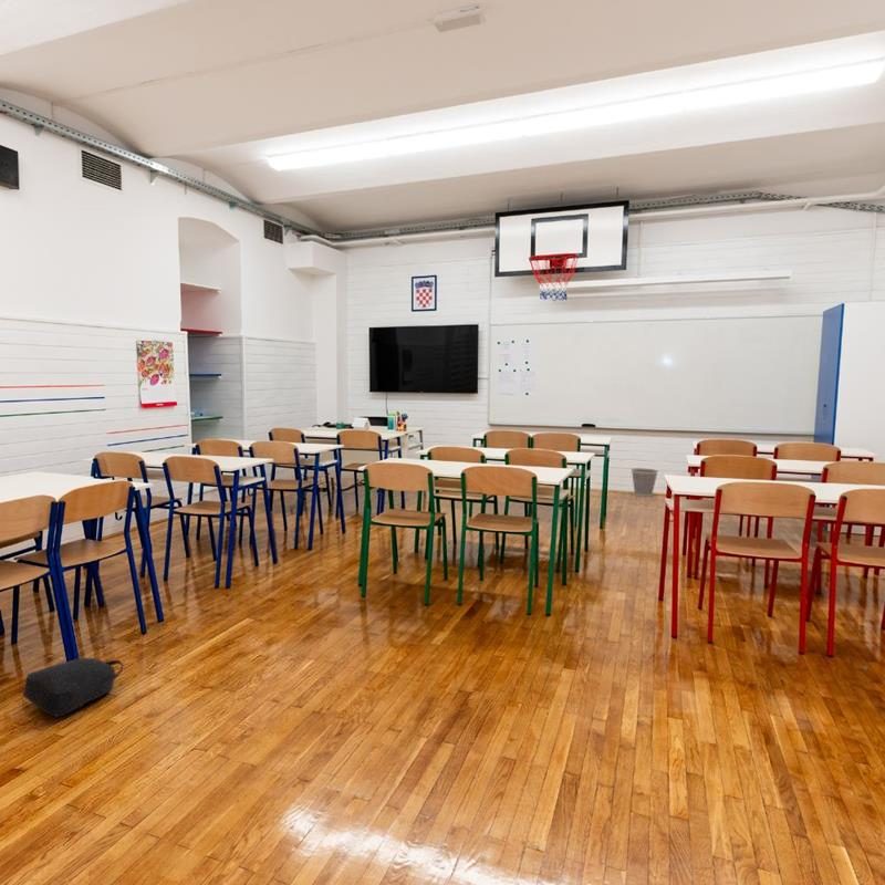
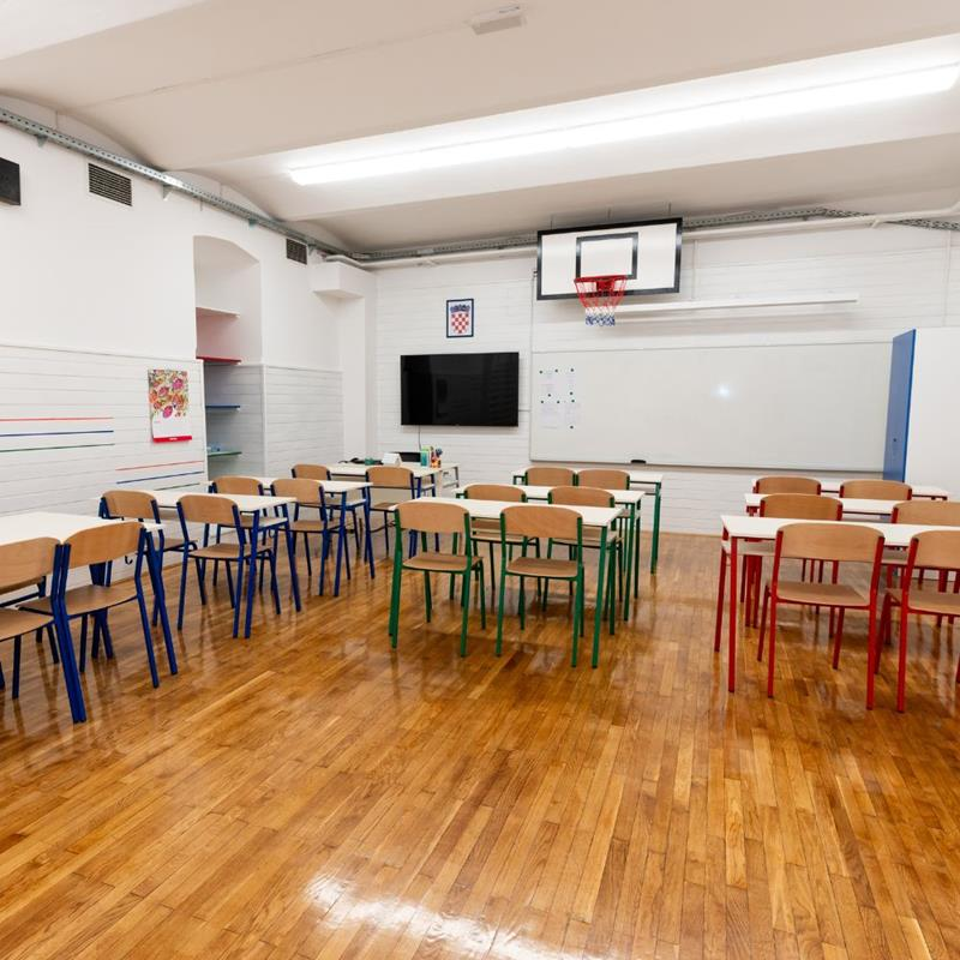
- backpack [22,657,124,718]
- wastebasket [631,467,659,498]
